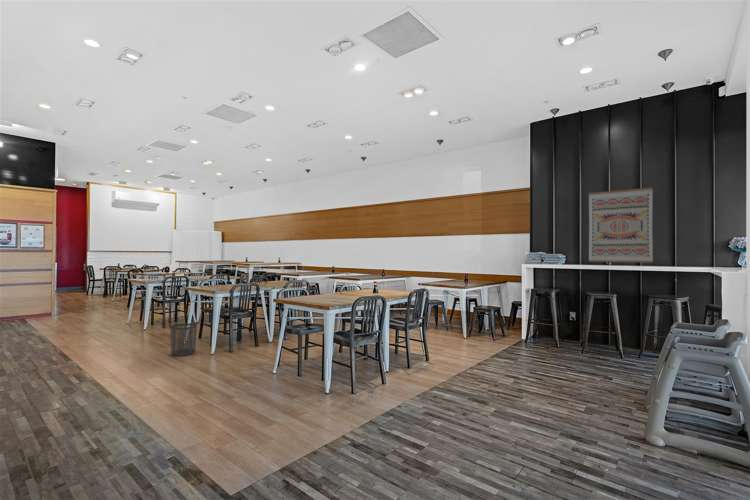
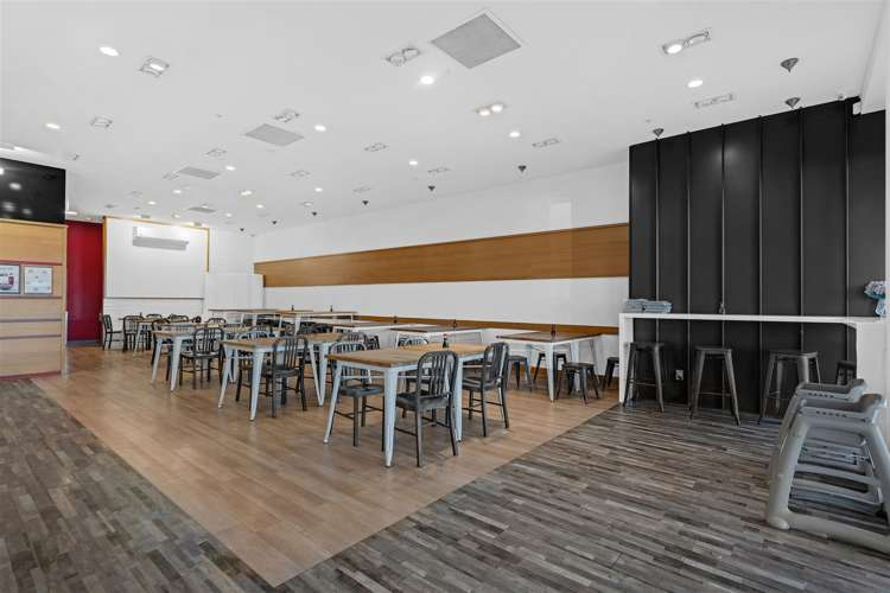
- waste bin [170,322,198,357]
- wall art [588,187,654,264]
